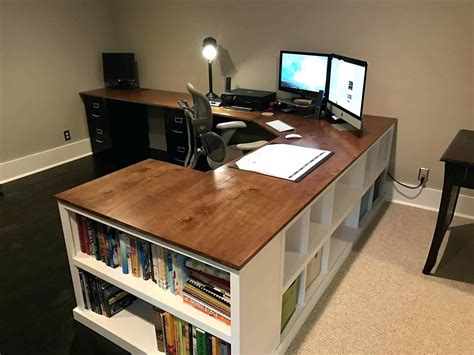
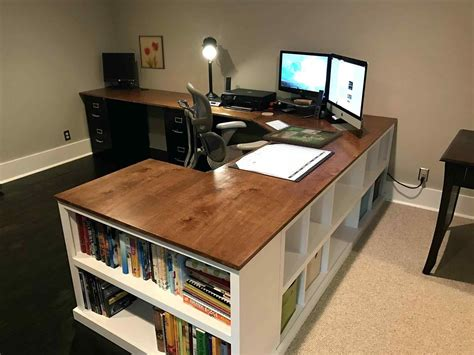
+ wall art [138,35,166,70]
+ picture frame [262,124,344,149]
